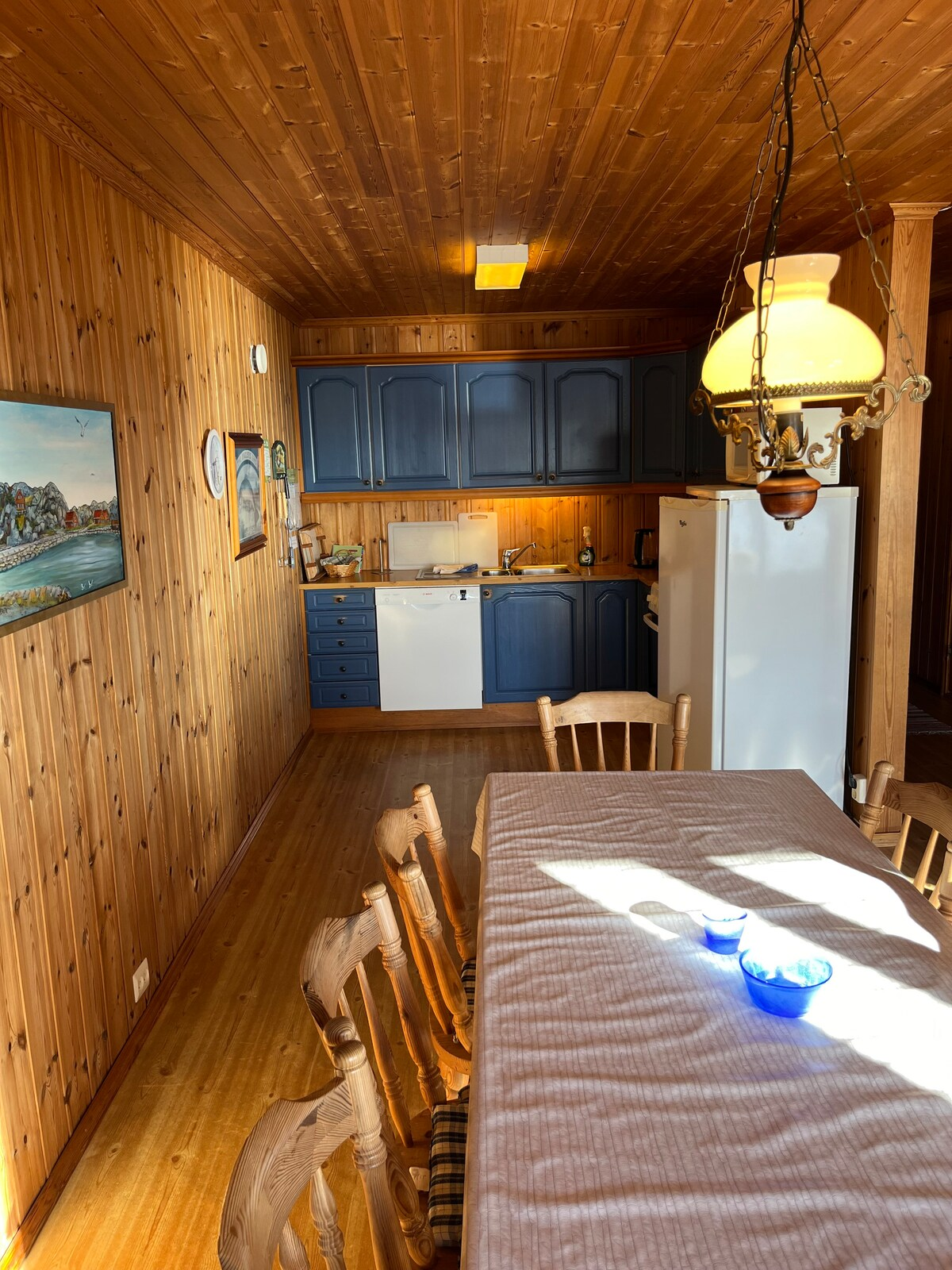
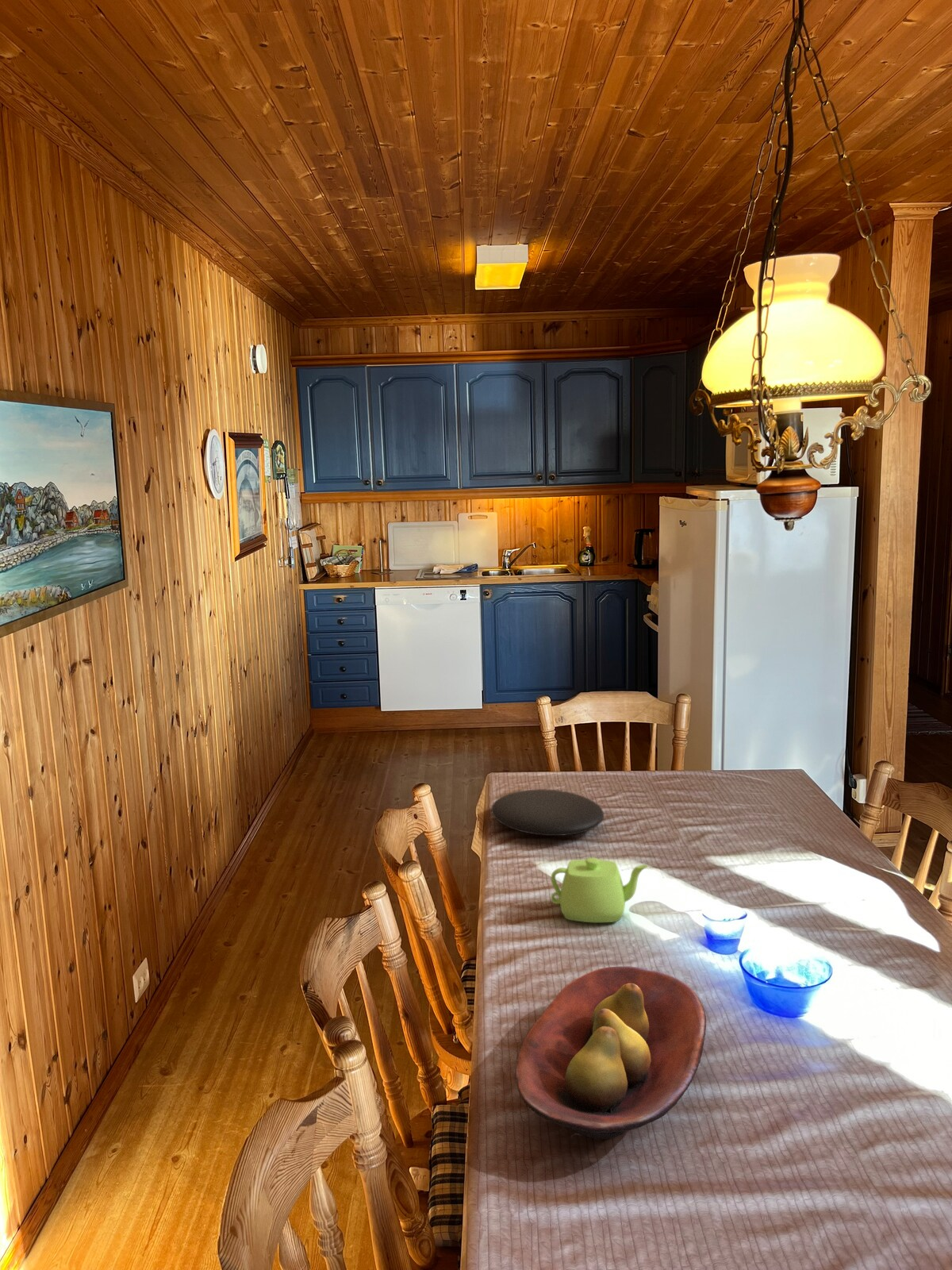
+ plate [490,788,605,837]
+ fruit bowl [514,965,707,1140]
+ teapot [550,857,650,923]
